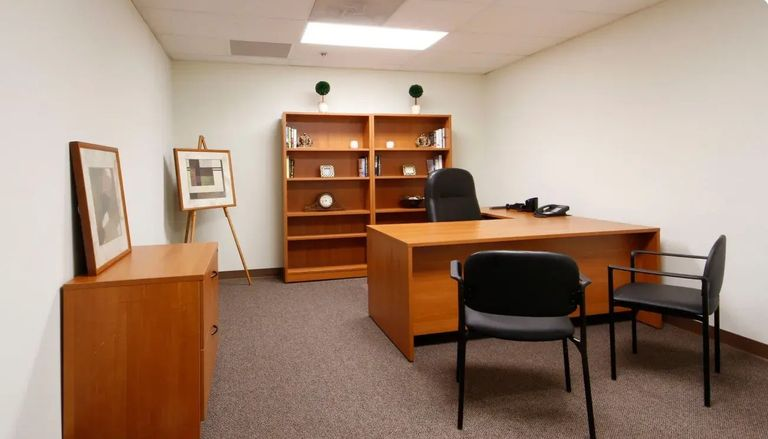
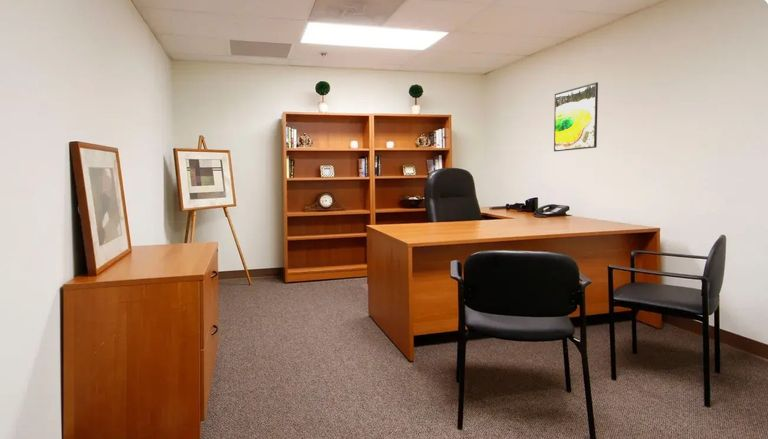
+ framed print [553,81,599,152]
